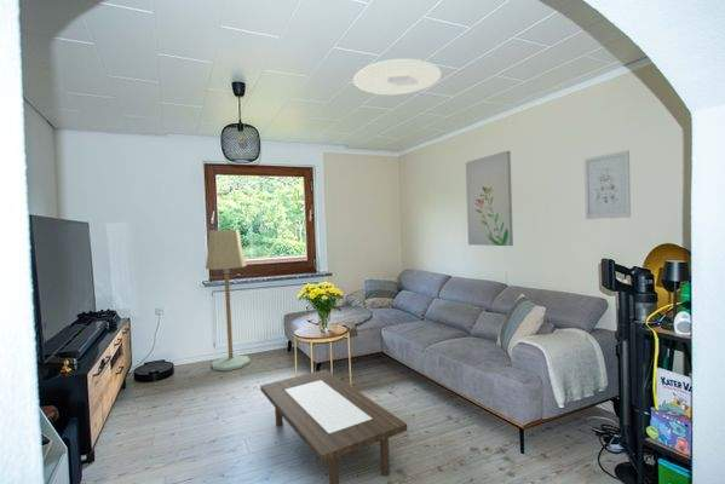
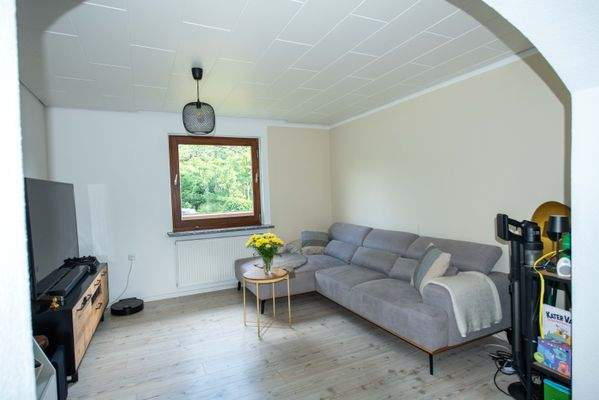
- floor lamp [205,229,252,371]
- coffee table [259,368,408,484]
- wall art [465,150,514,247]
- ceiling light [352,58,442,96]
- wall art [583,149,632,220]
